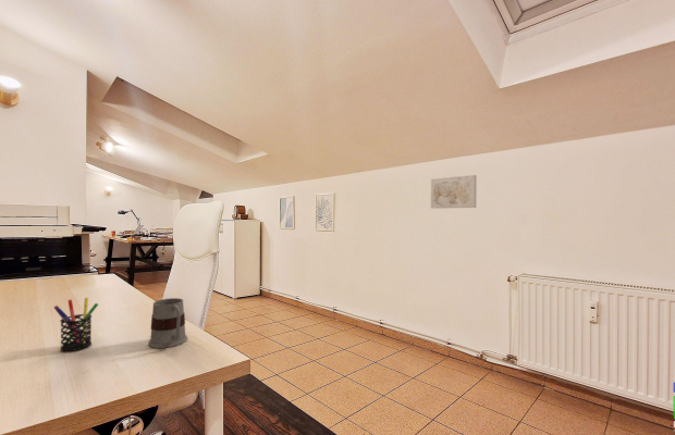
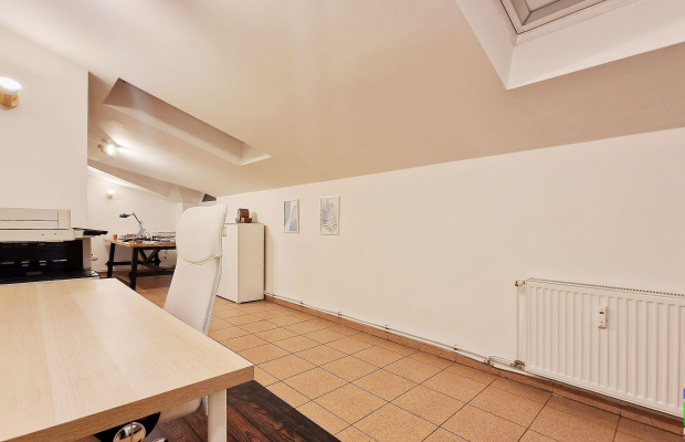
- wall art [430,174,478,210]
- mug [147,297,188,349]
- pen holder [53,297,99,352]
